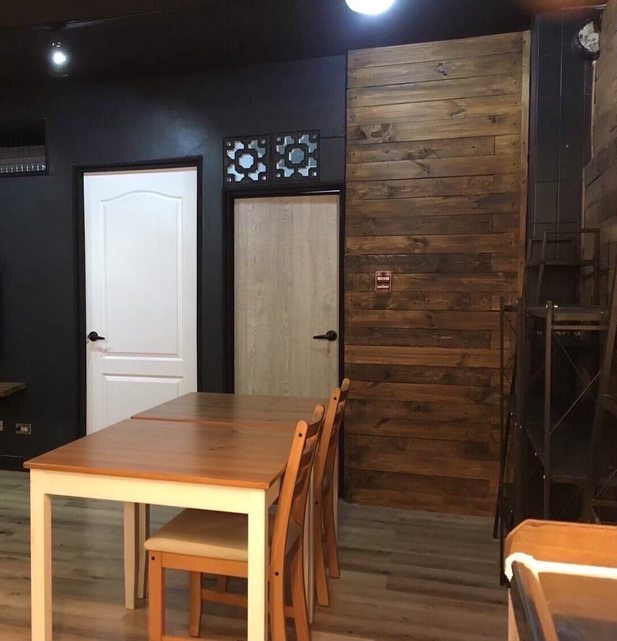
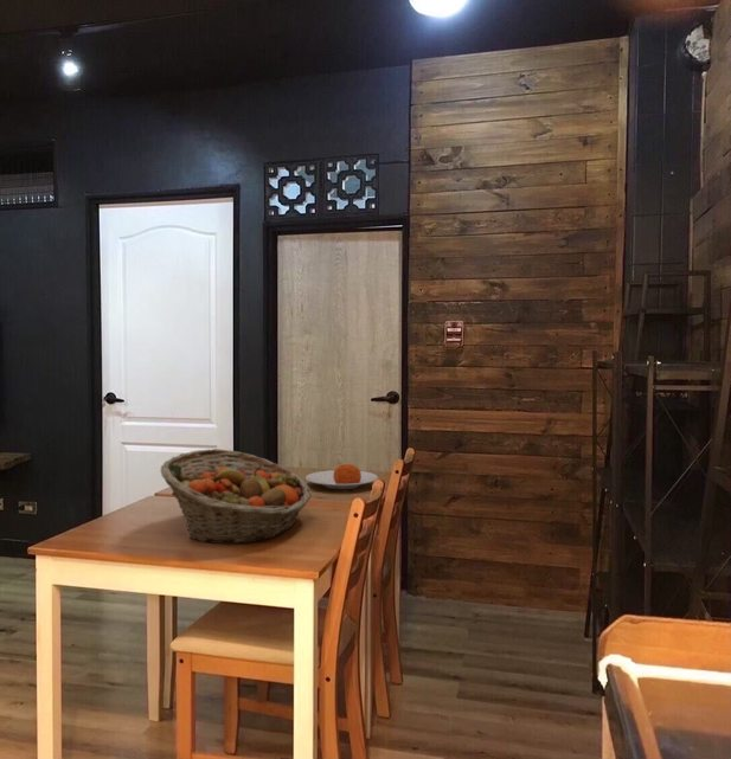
+ plate [304,463,379,490]
+ fruit basket [160,448,313,545]
